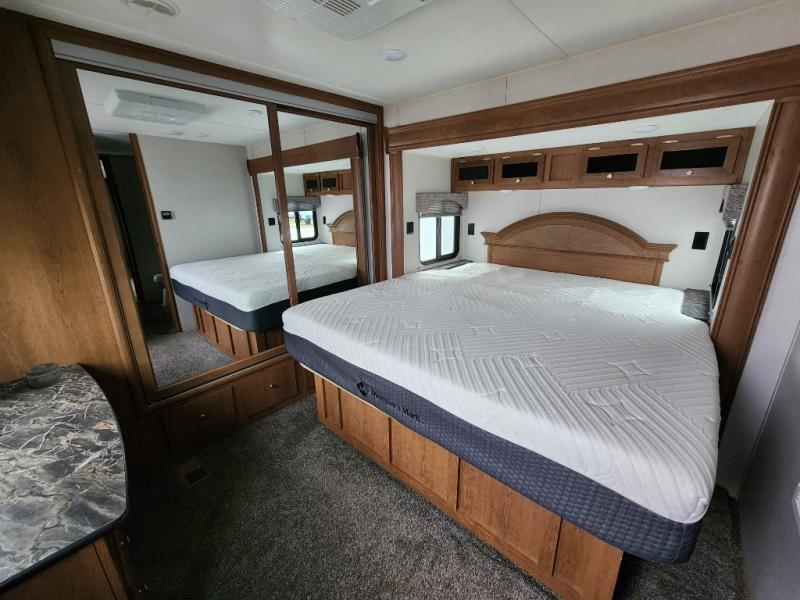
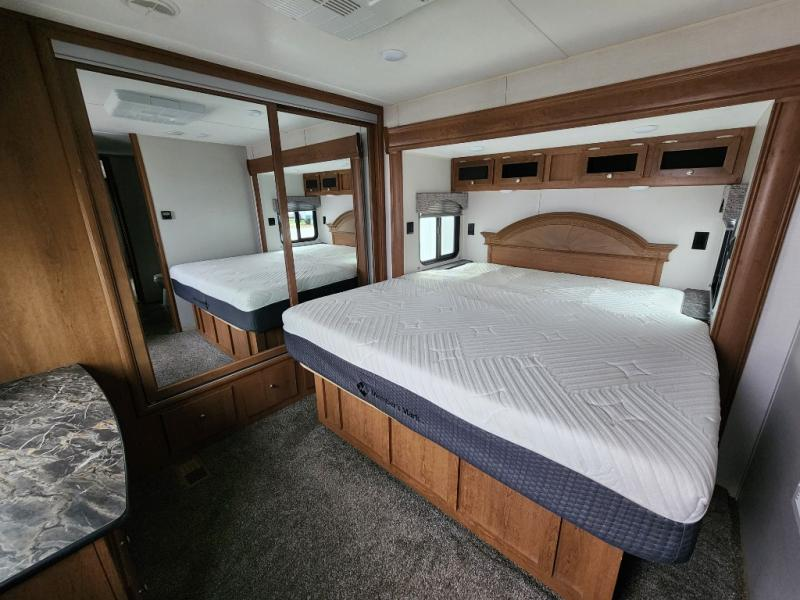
- jar [25,361,63,389]
